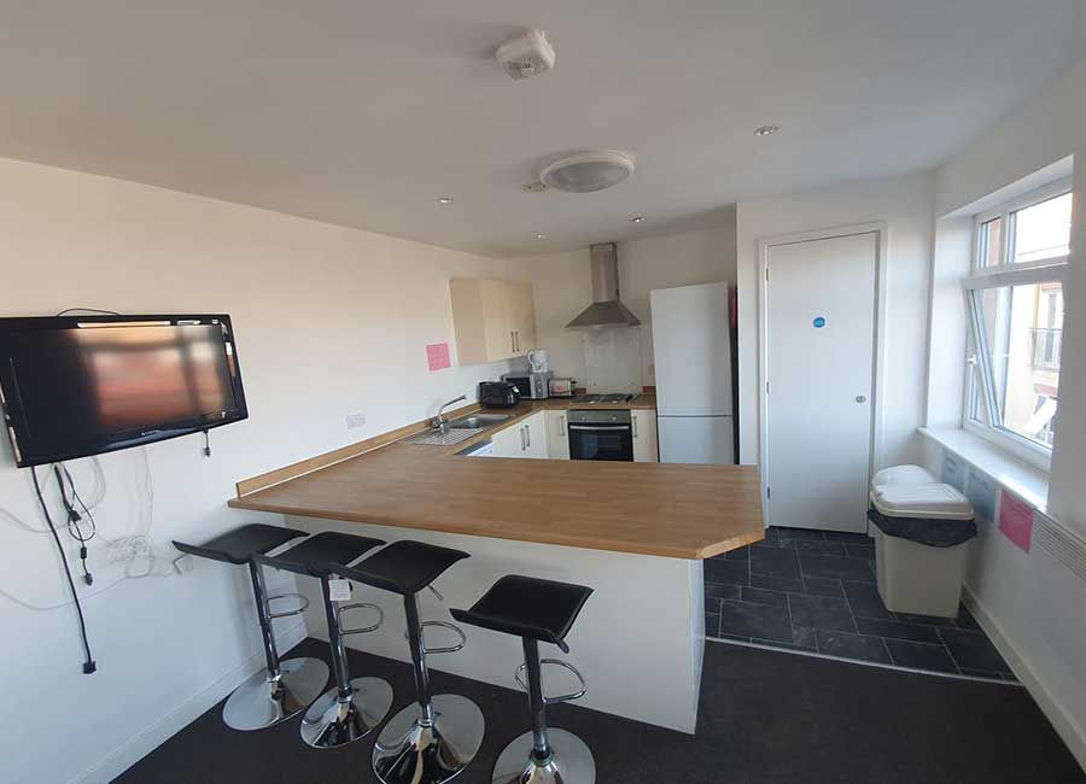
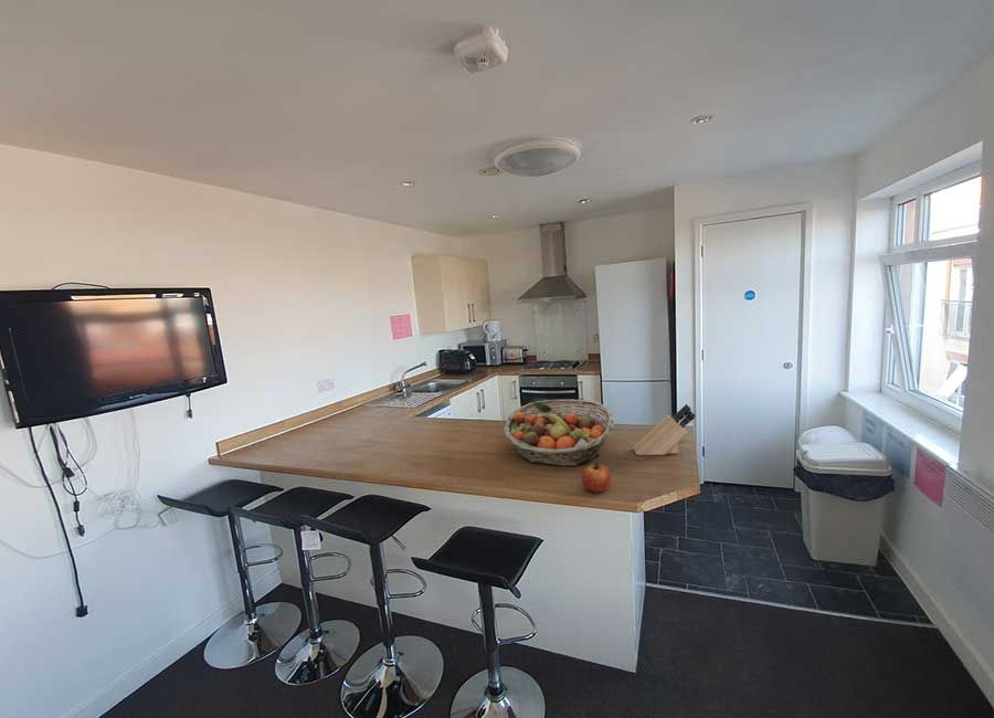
+ apple [581,461,612,494]
+ fruit basket [503,399,615,467]
+ knife block [632,403,696,456]
